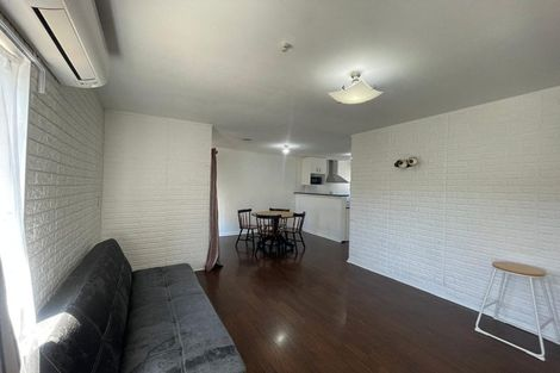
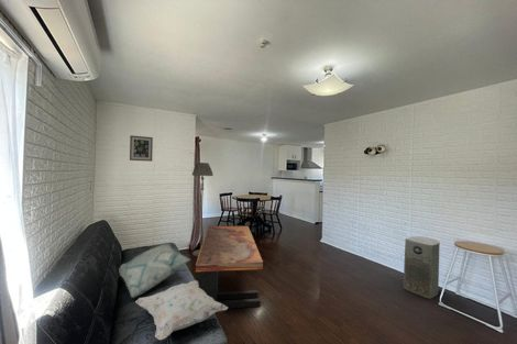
+ wall art [129,134,154,163]
+ air purifier [403,235,441,300]
+ floor lamp [191,162,215,257]
+ decorative pillow [134,279,228,341]
+ coffee table [195,225,264,310]
+ decorative pillow [118,243,190,299]
